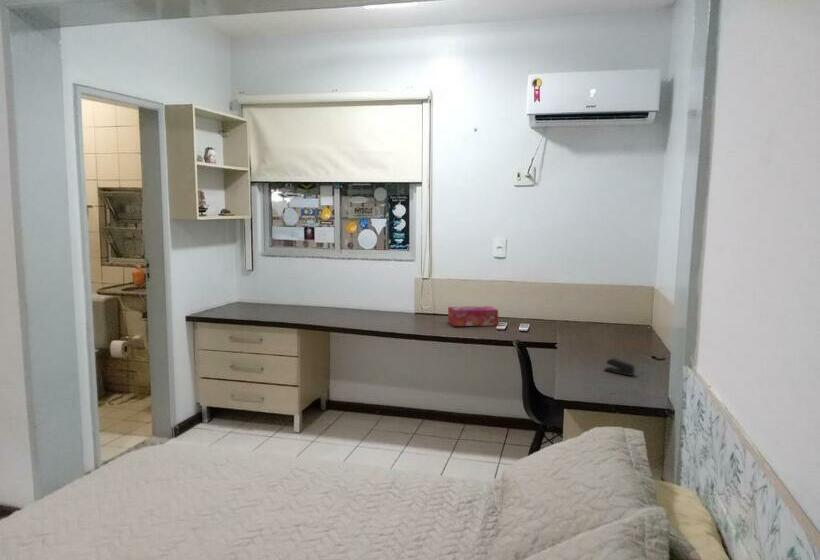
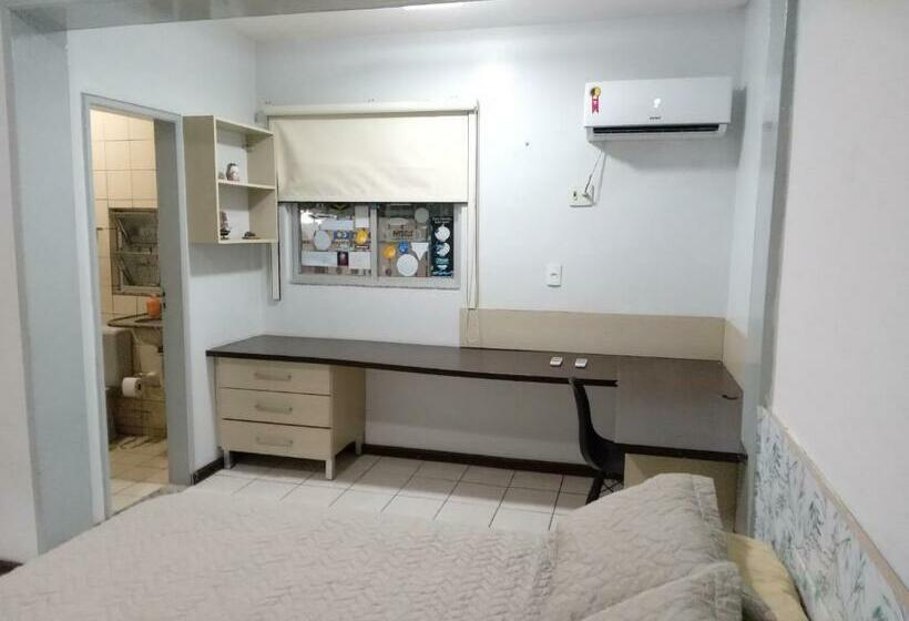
- tissue box [447,305,499,327]
- stapler [603,357,636,377]
